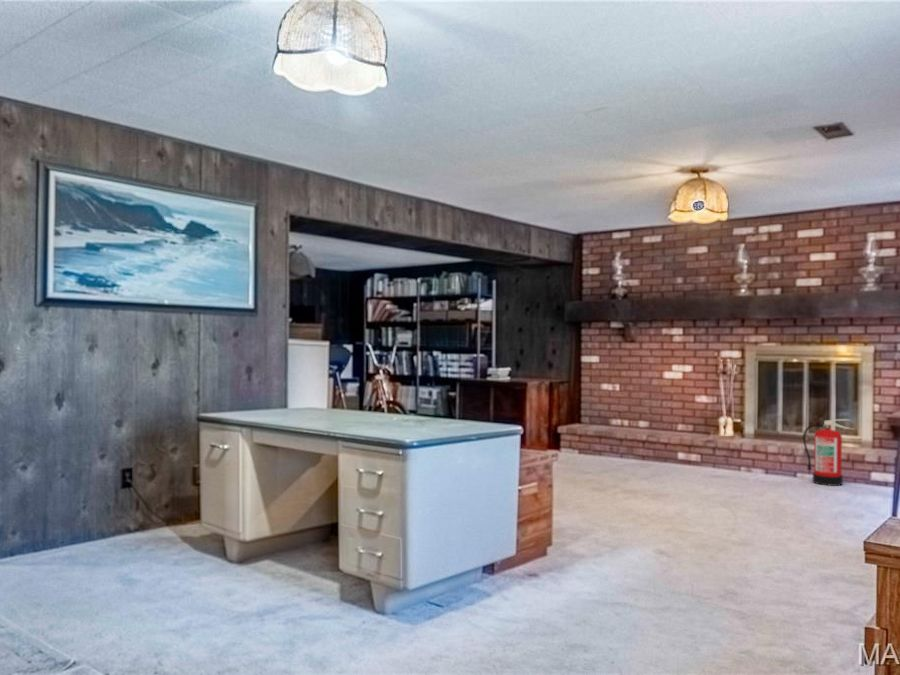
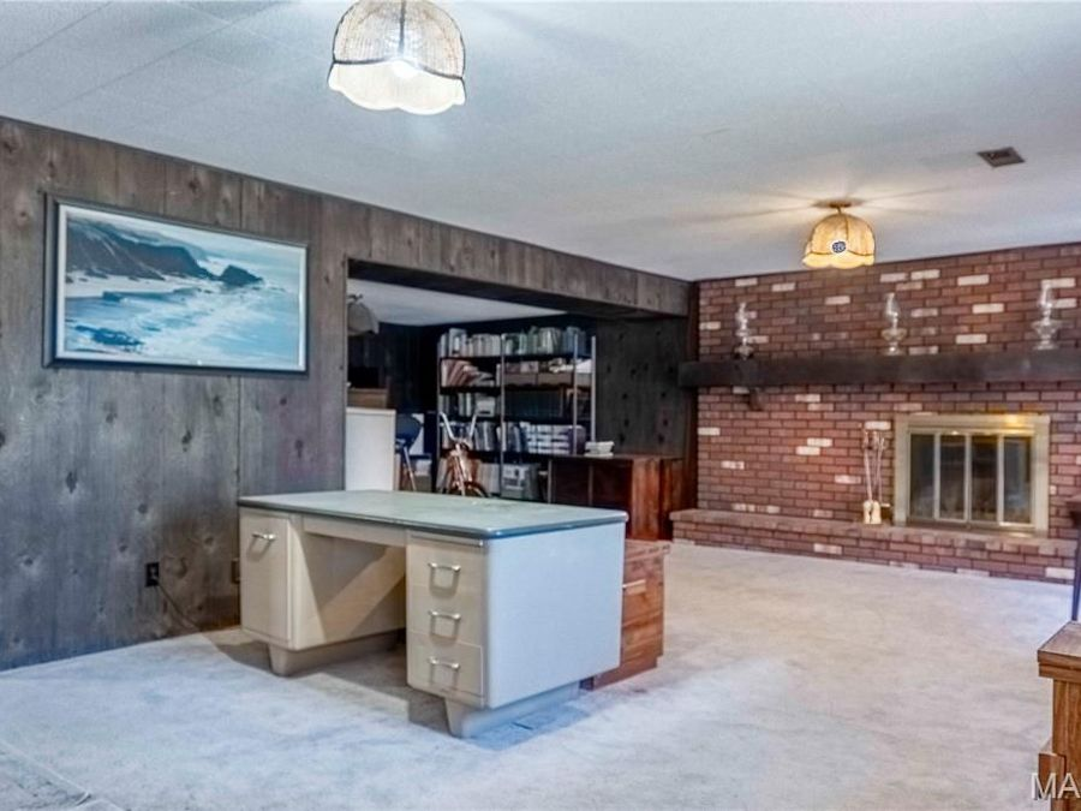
- fire extinguisher [802,418,854,487]
